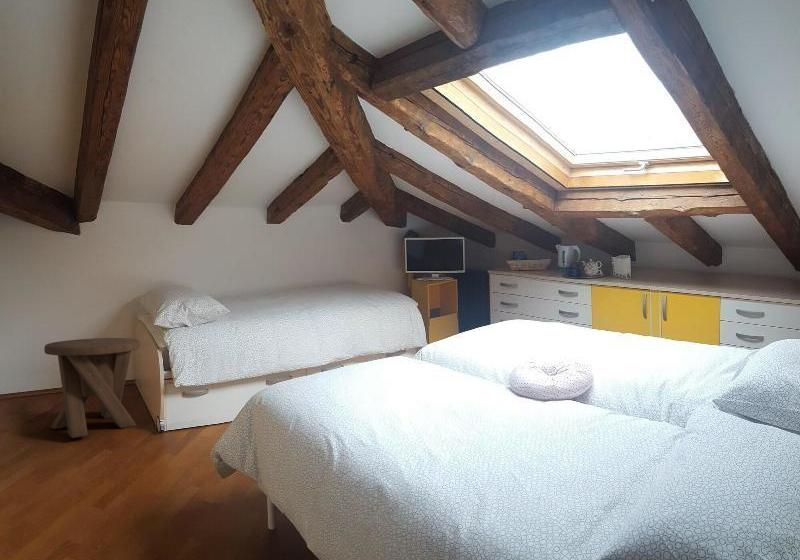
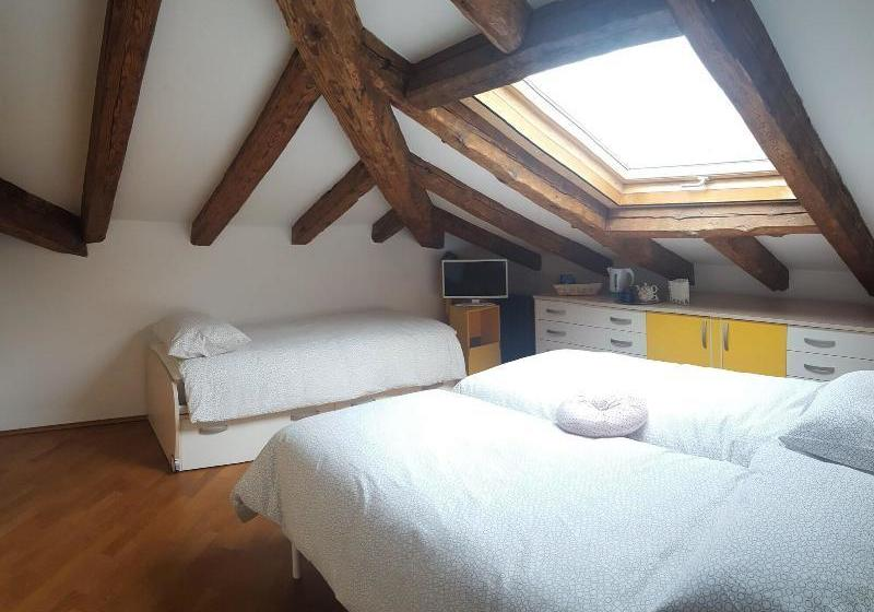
- music stool [43,337,141,439]
